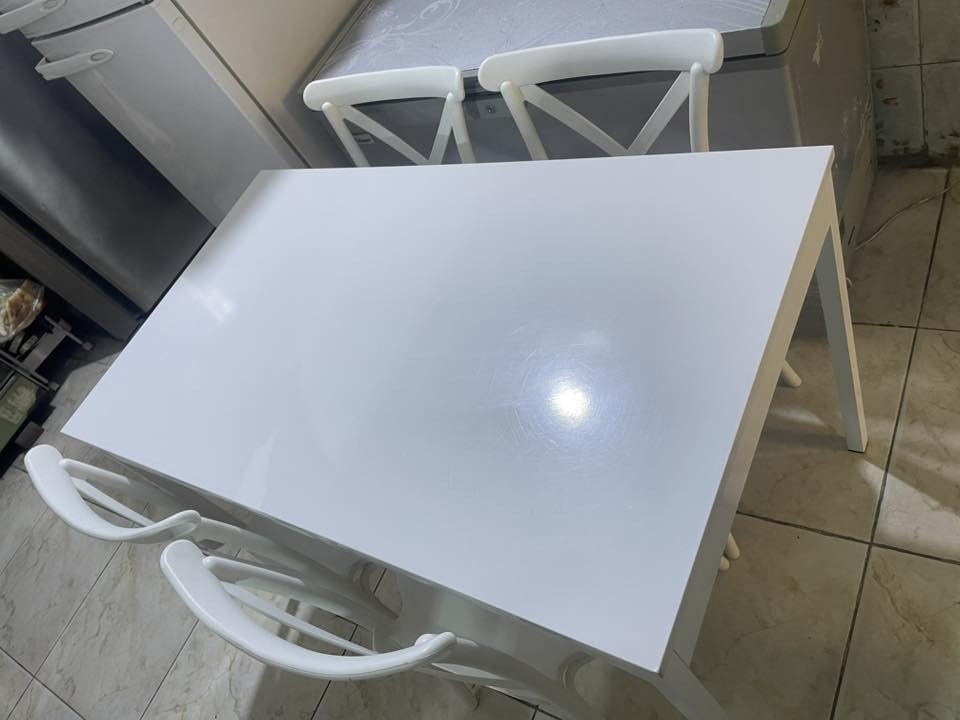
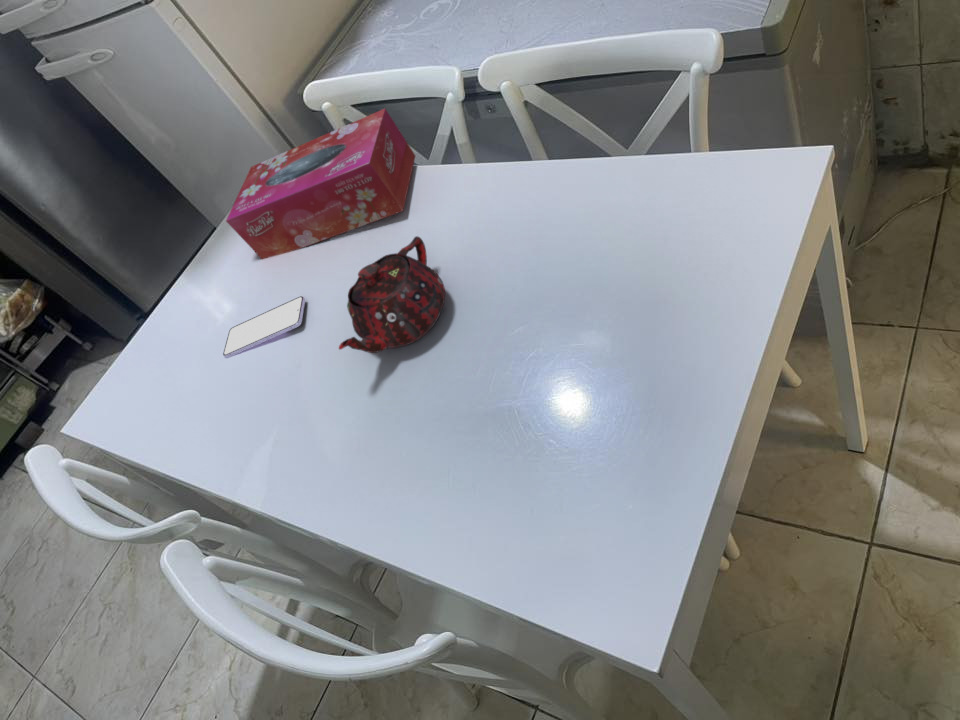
+ smartphone [222,295,306,359]
+ tissue box [225,108,416,260]
+ teapot [338,235,446,354]
